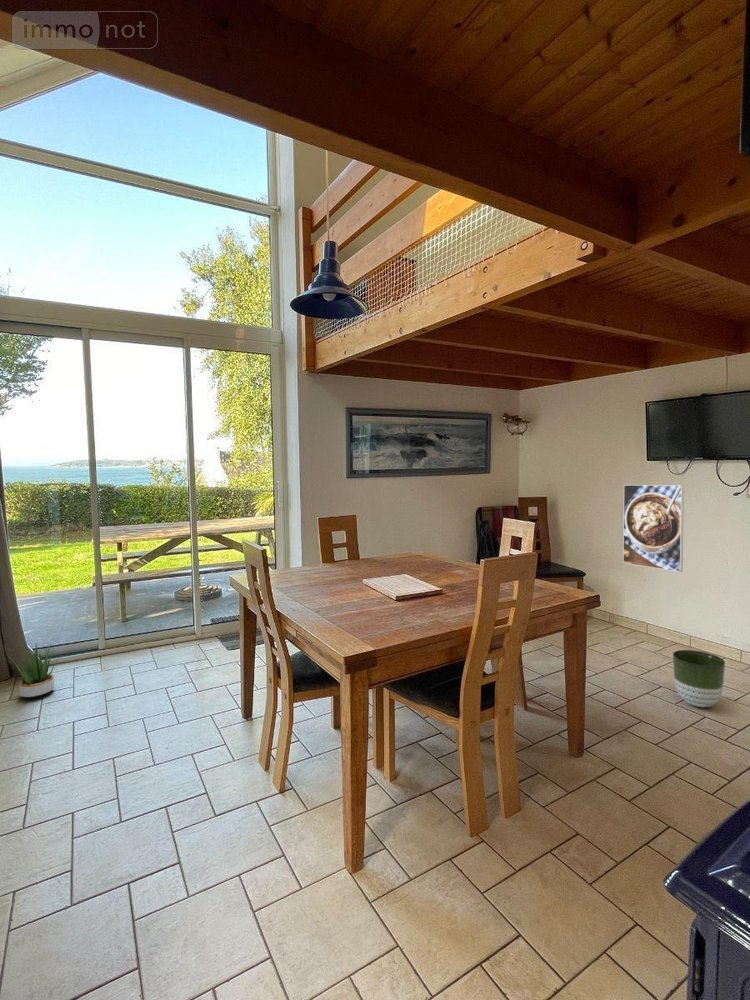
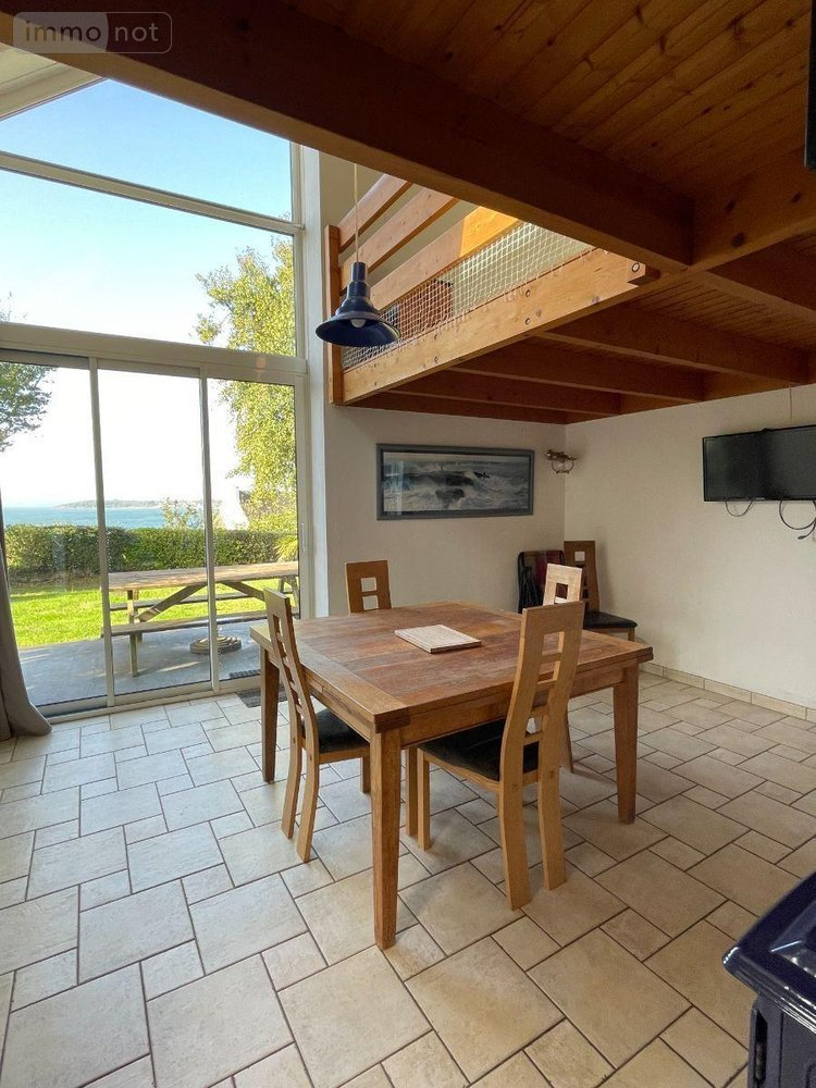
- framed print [622,484,685,573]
- planter [672,649,726,708]
- potted plant [6,642,62,699]
